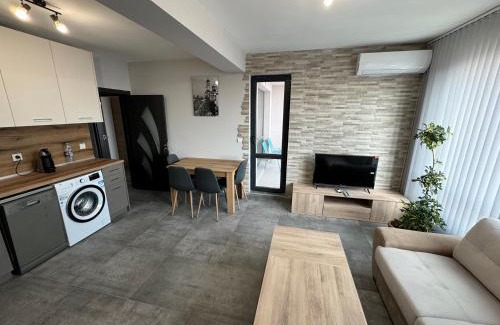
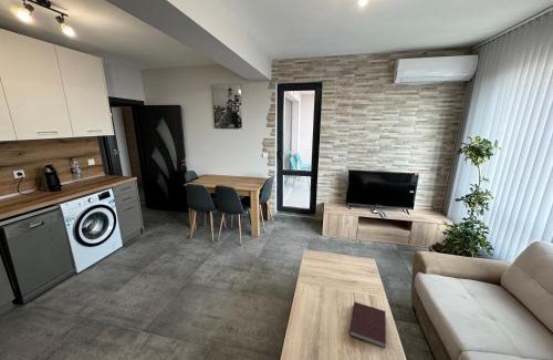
+ notebook [348,301,387,349]
